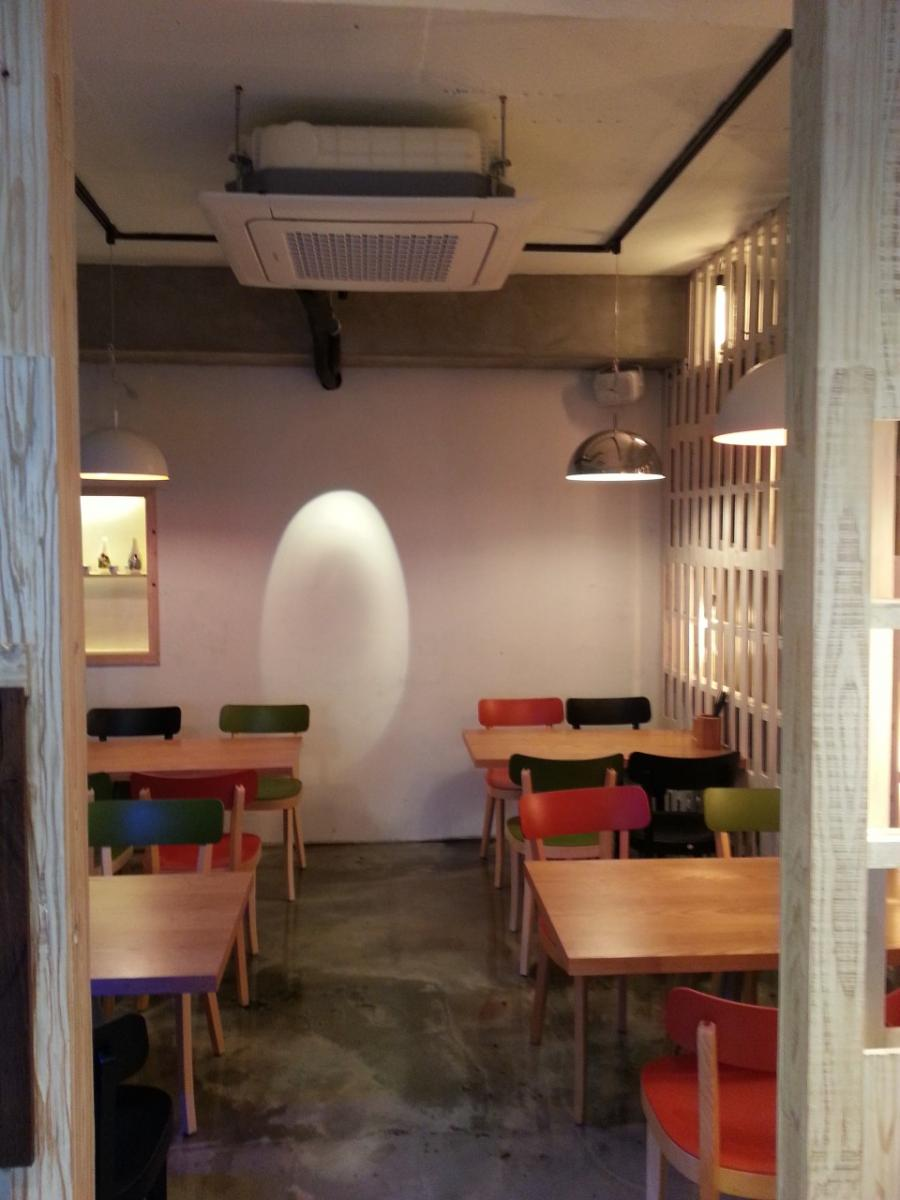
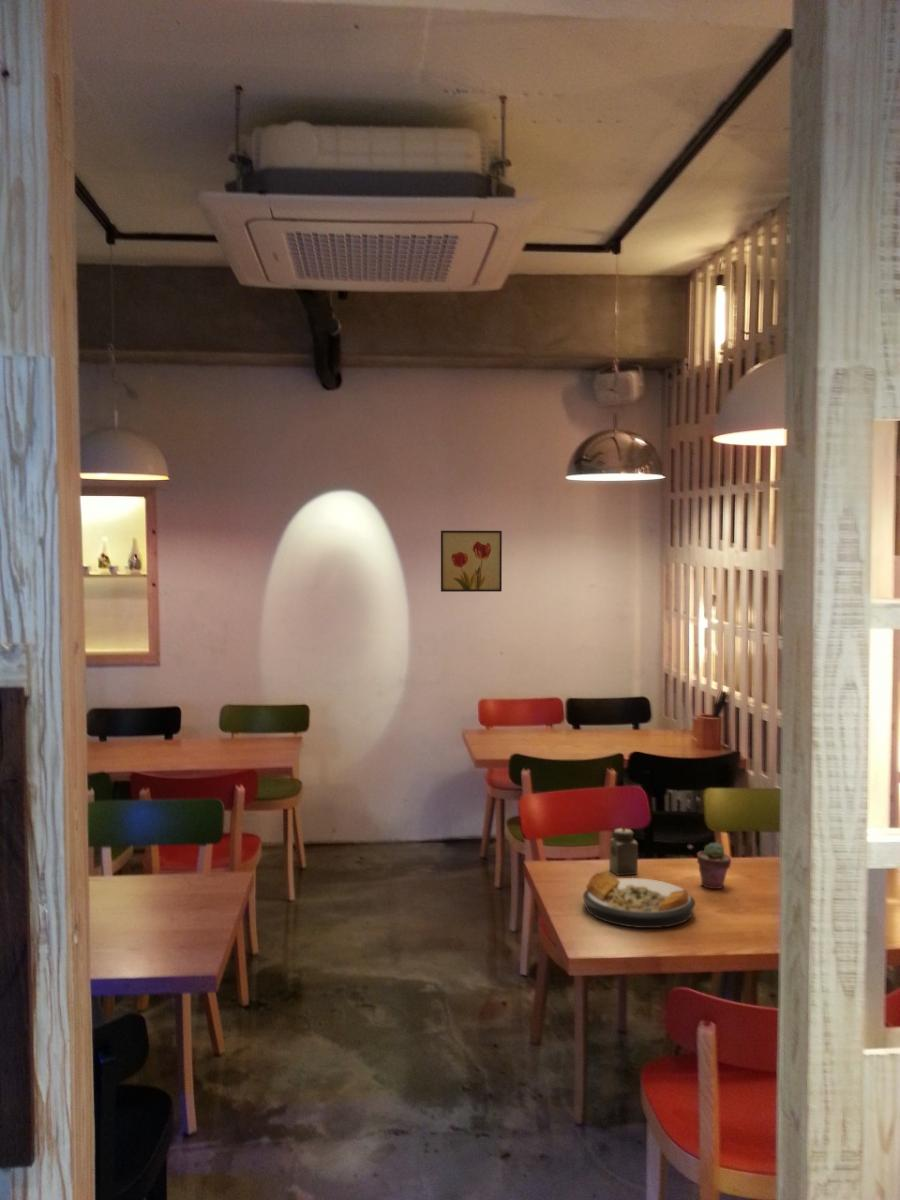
+ plate [582,871,696,929]
+ wall art [440,530,503,593]
+ salt shaker [608,827,639,877]
+ potted succulent [696,841,732,890]
